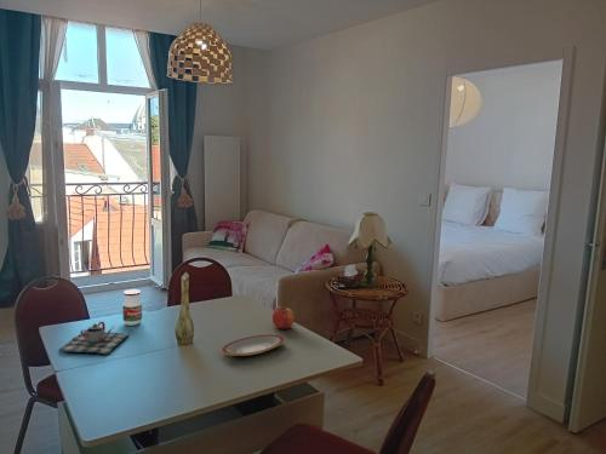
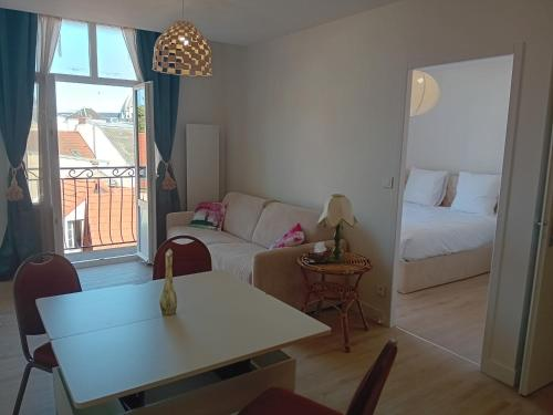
- apple [271,305,295,331]
- plate [221,333,285,357]
- teapot [57,321,130,356]
- jar [121,288,143,327]
